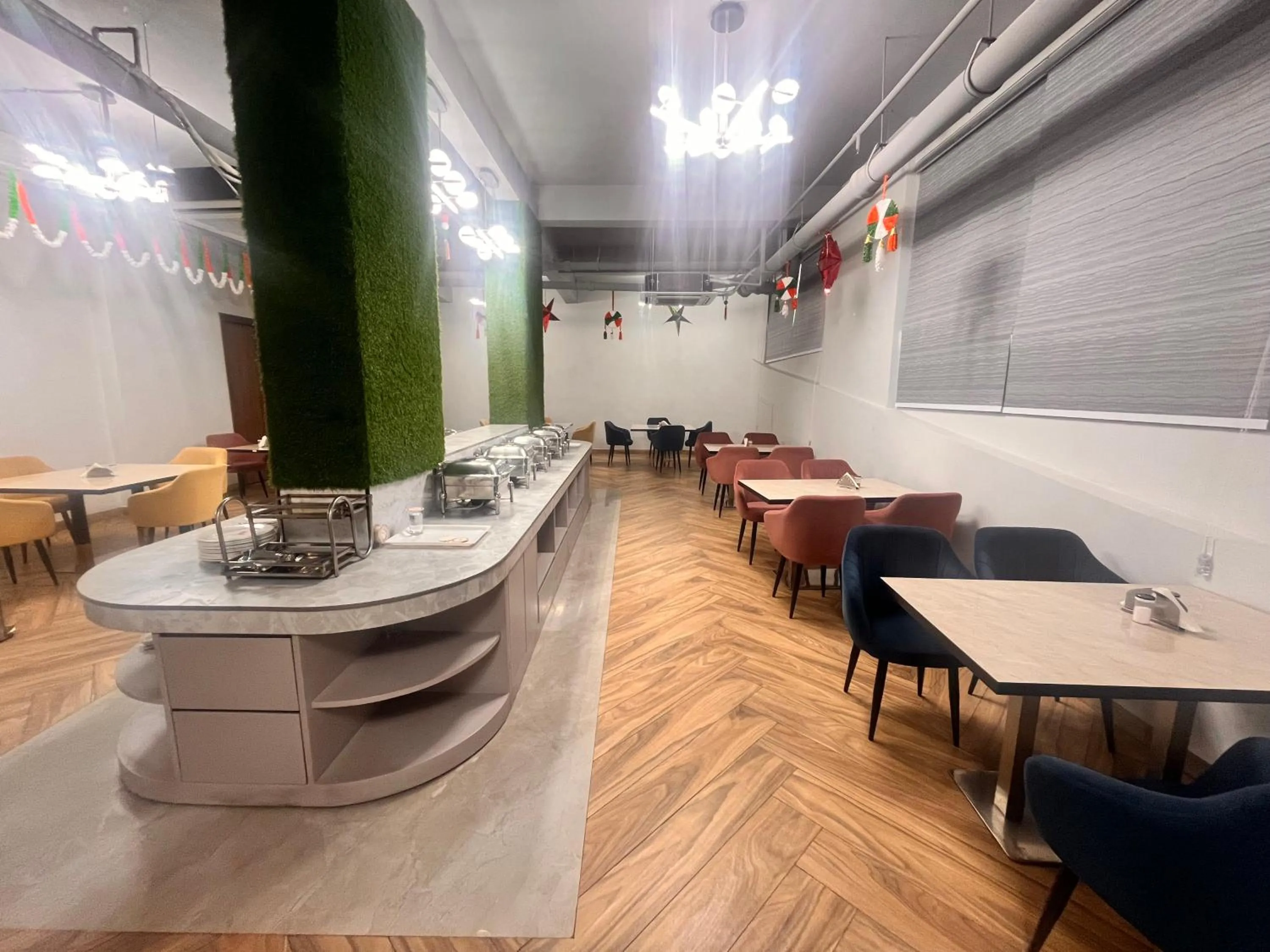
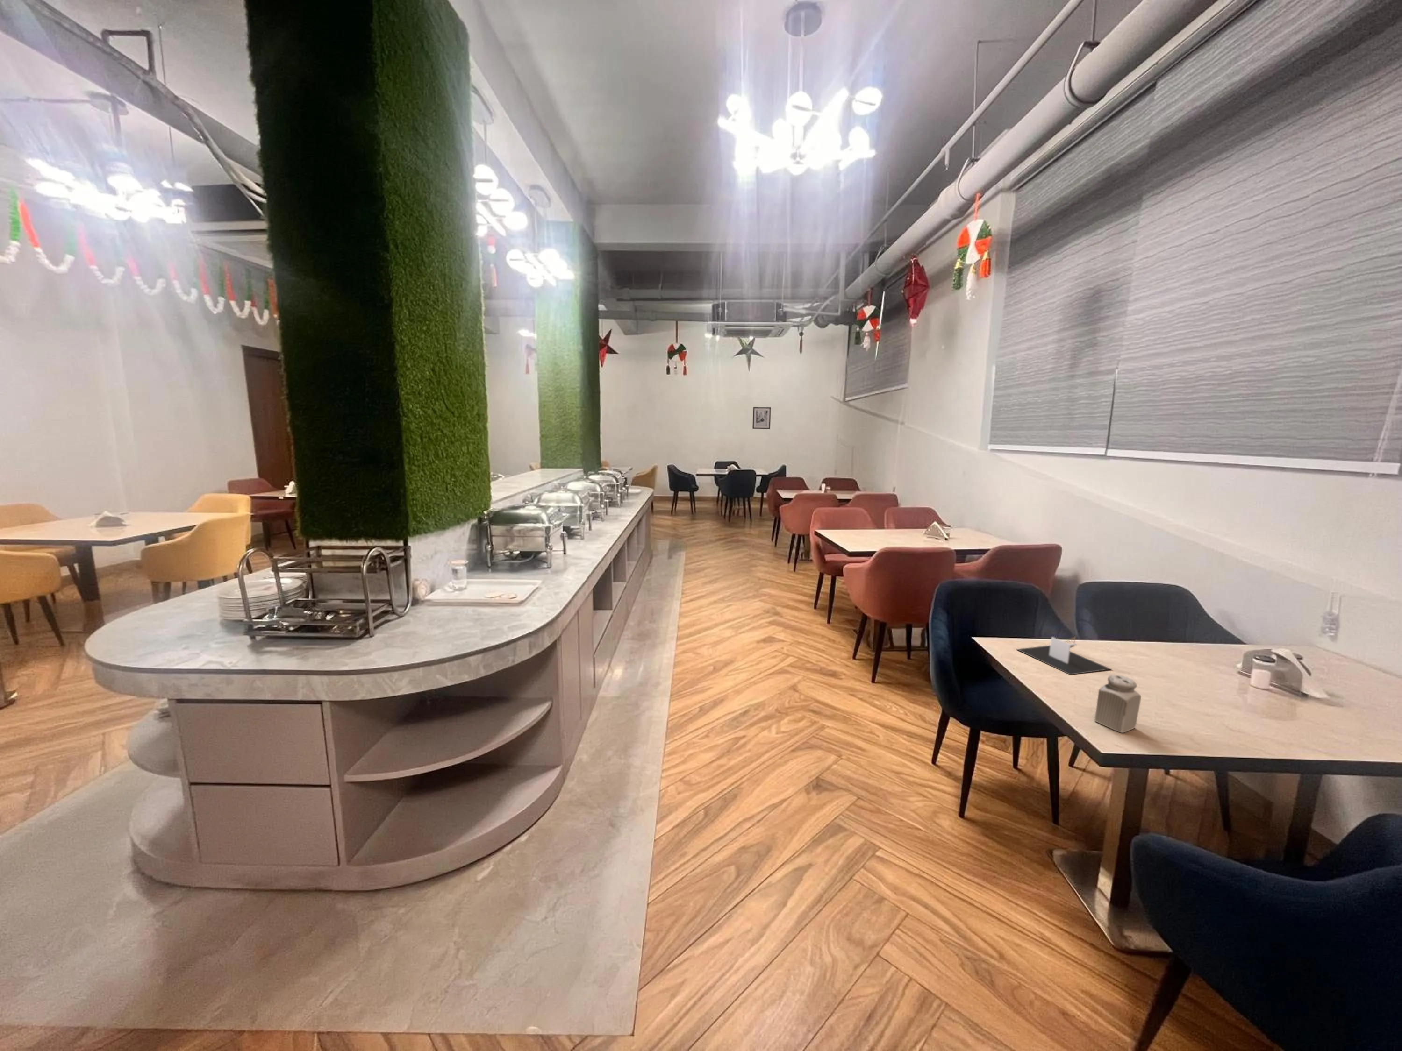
+ wall art [752,406,772,429]
+ salt shaker [1094,675,1141,733]
+ napkin holder [1016,636,1113,676]
